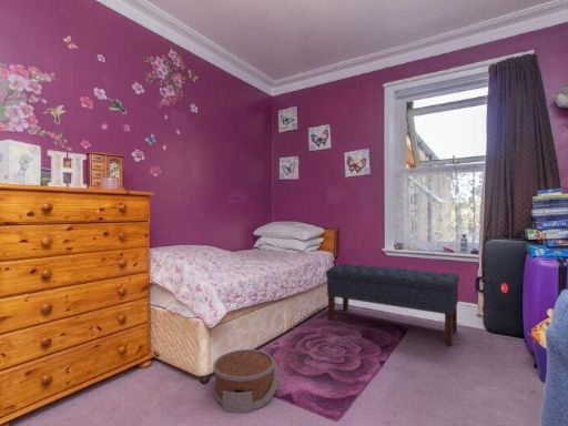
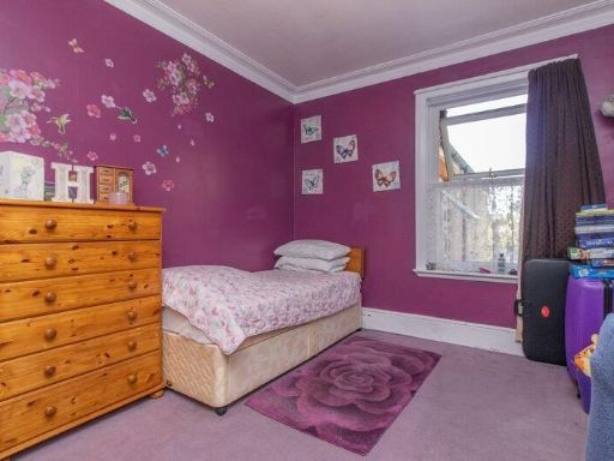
- bench [325,263,460,346]
- basket [212,348,281,414]
